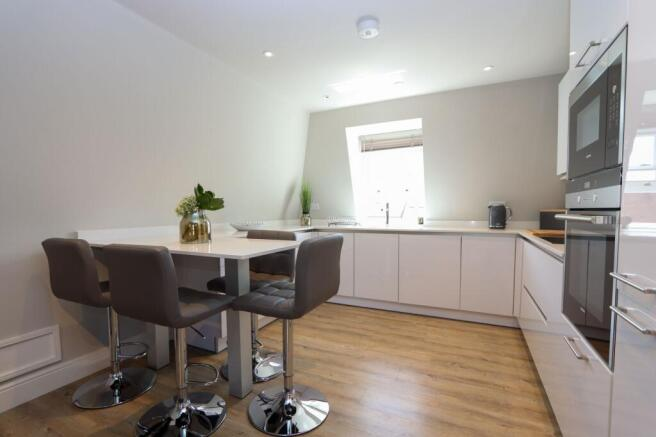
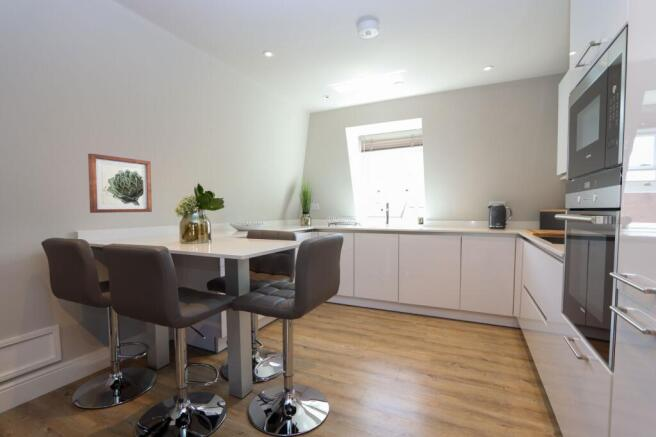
+ wall art [87,153,153,214]
